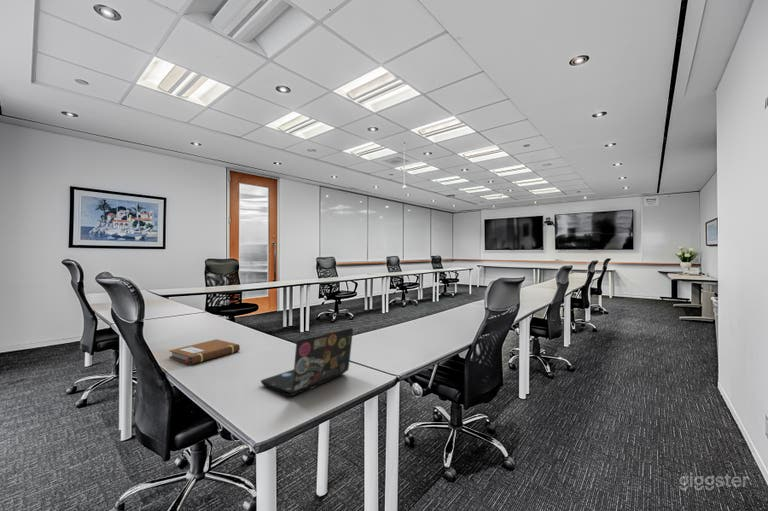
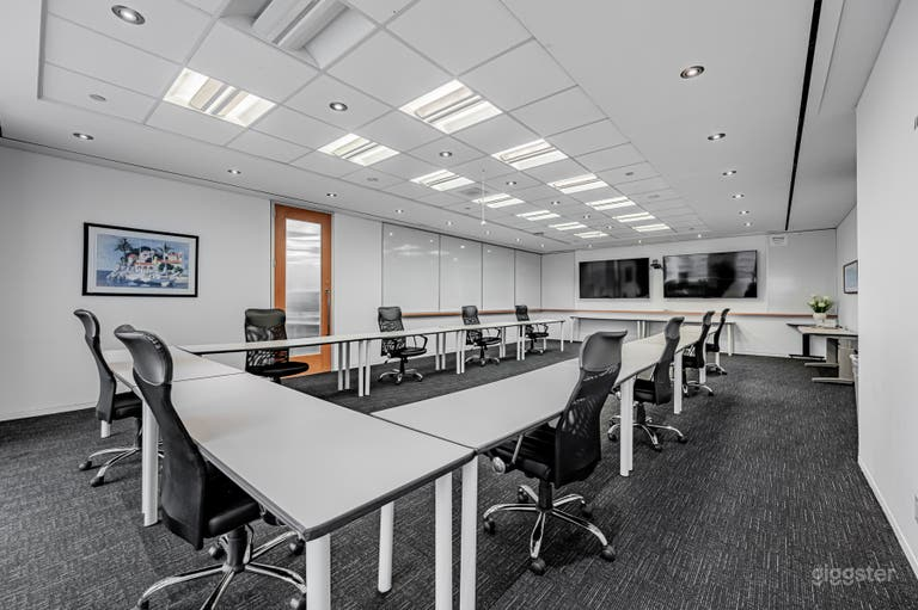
- notebook [168,338,241,365]
- laptop [260,327,354,397]
